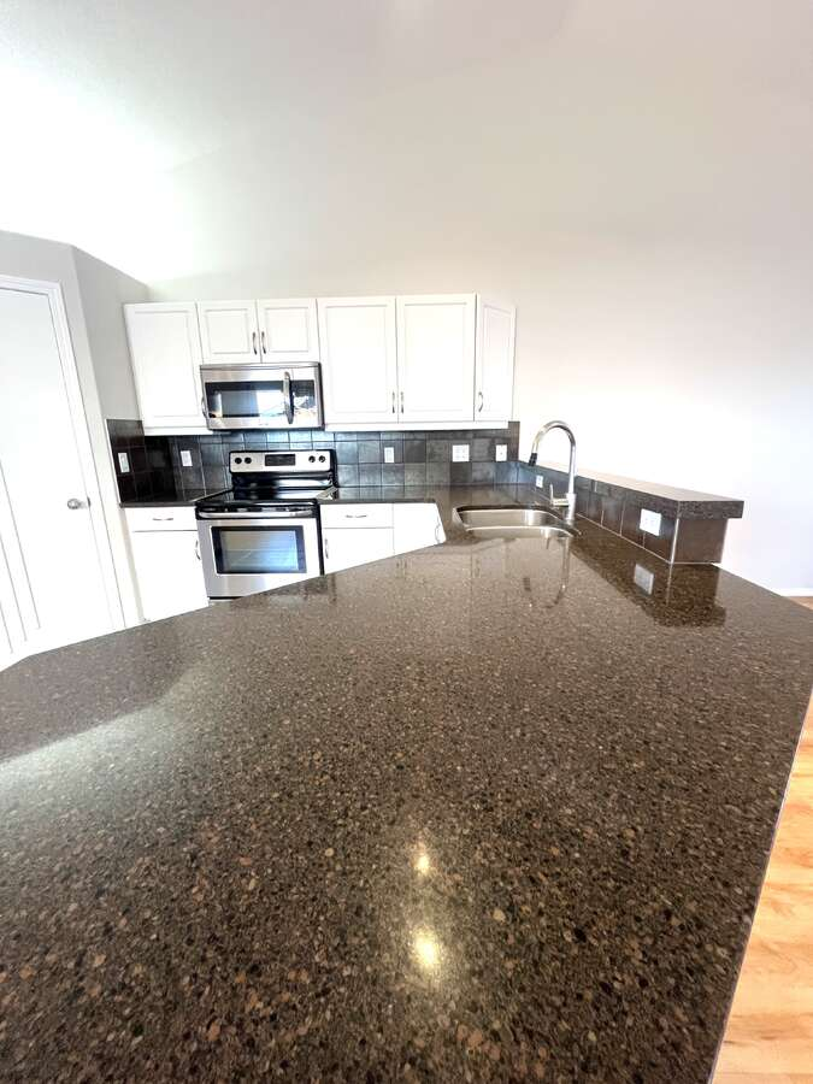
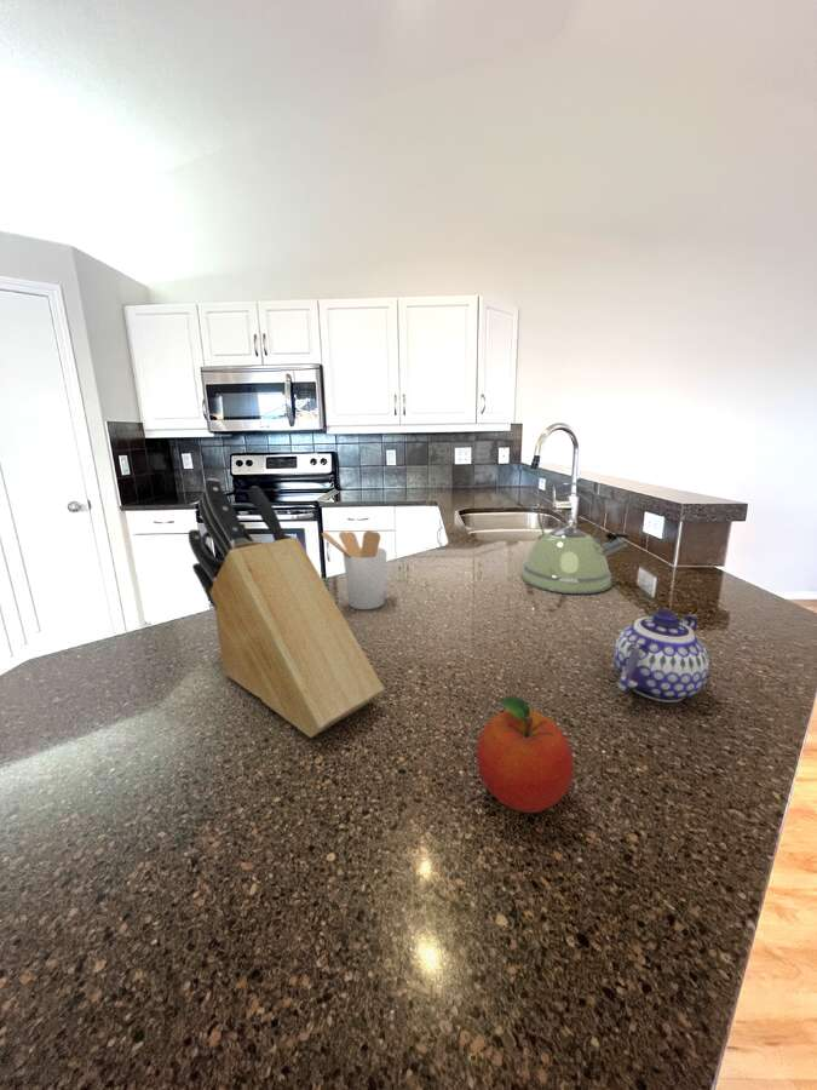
+ fruit [476,695,575,814]
+ knife block [188,477,386,739]
+ kettle [519,481,632,595]
+ utensil holder [321,529,387,610]
+ teapot [612,609,710,704]
